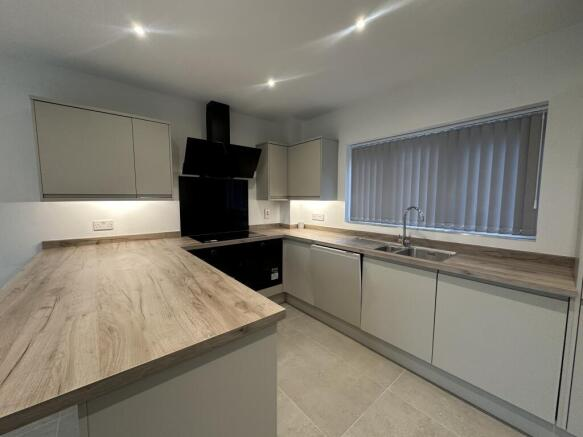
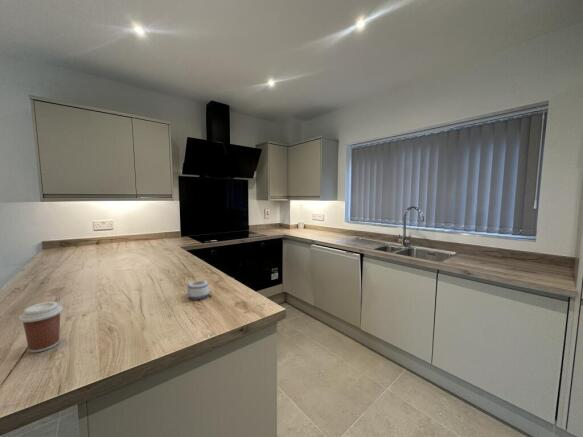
+ mug [186,279,210,300]
+ coffee cup [18,301,64,354]
